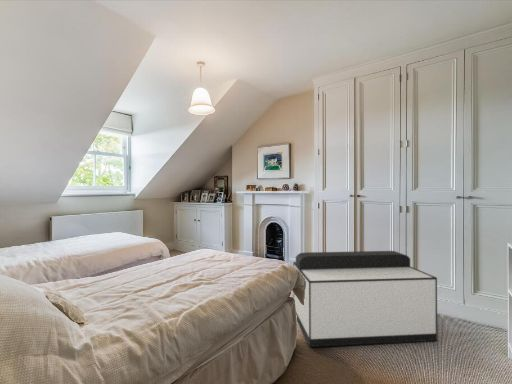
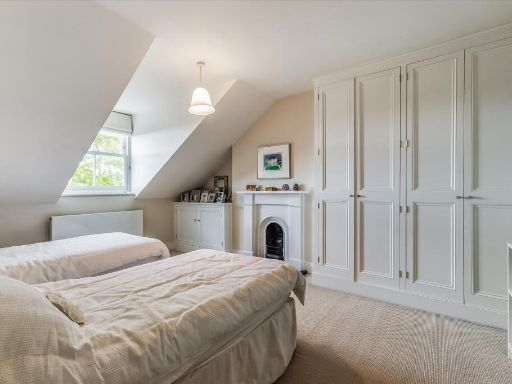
- storage bench [292,250,438,348]
